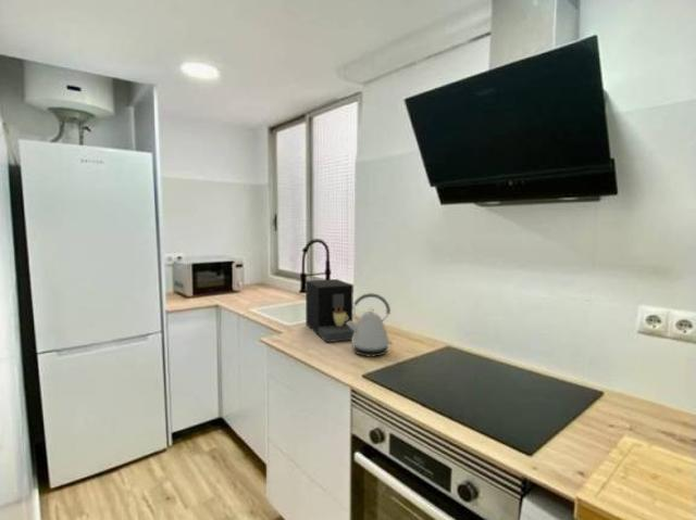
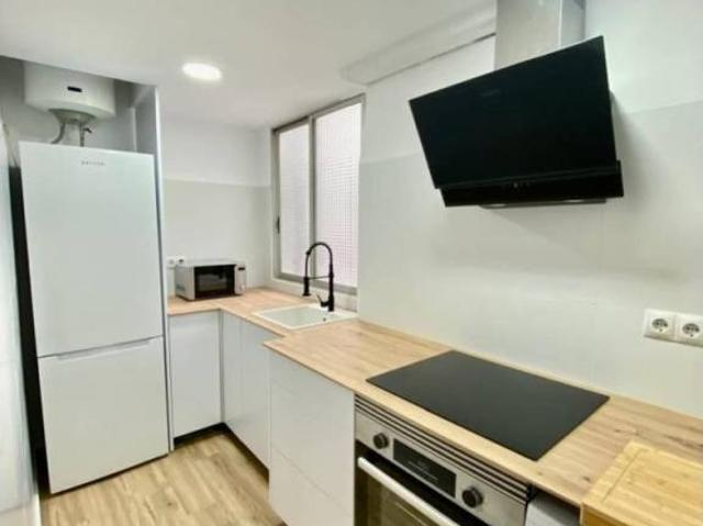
- coffee maker [304,278,355,343]
- kettle [347,292,394,358]
